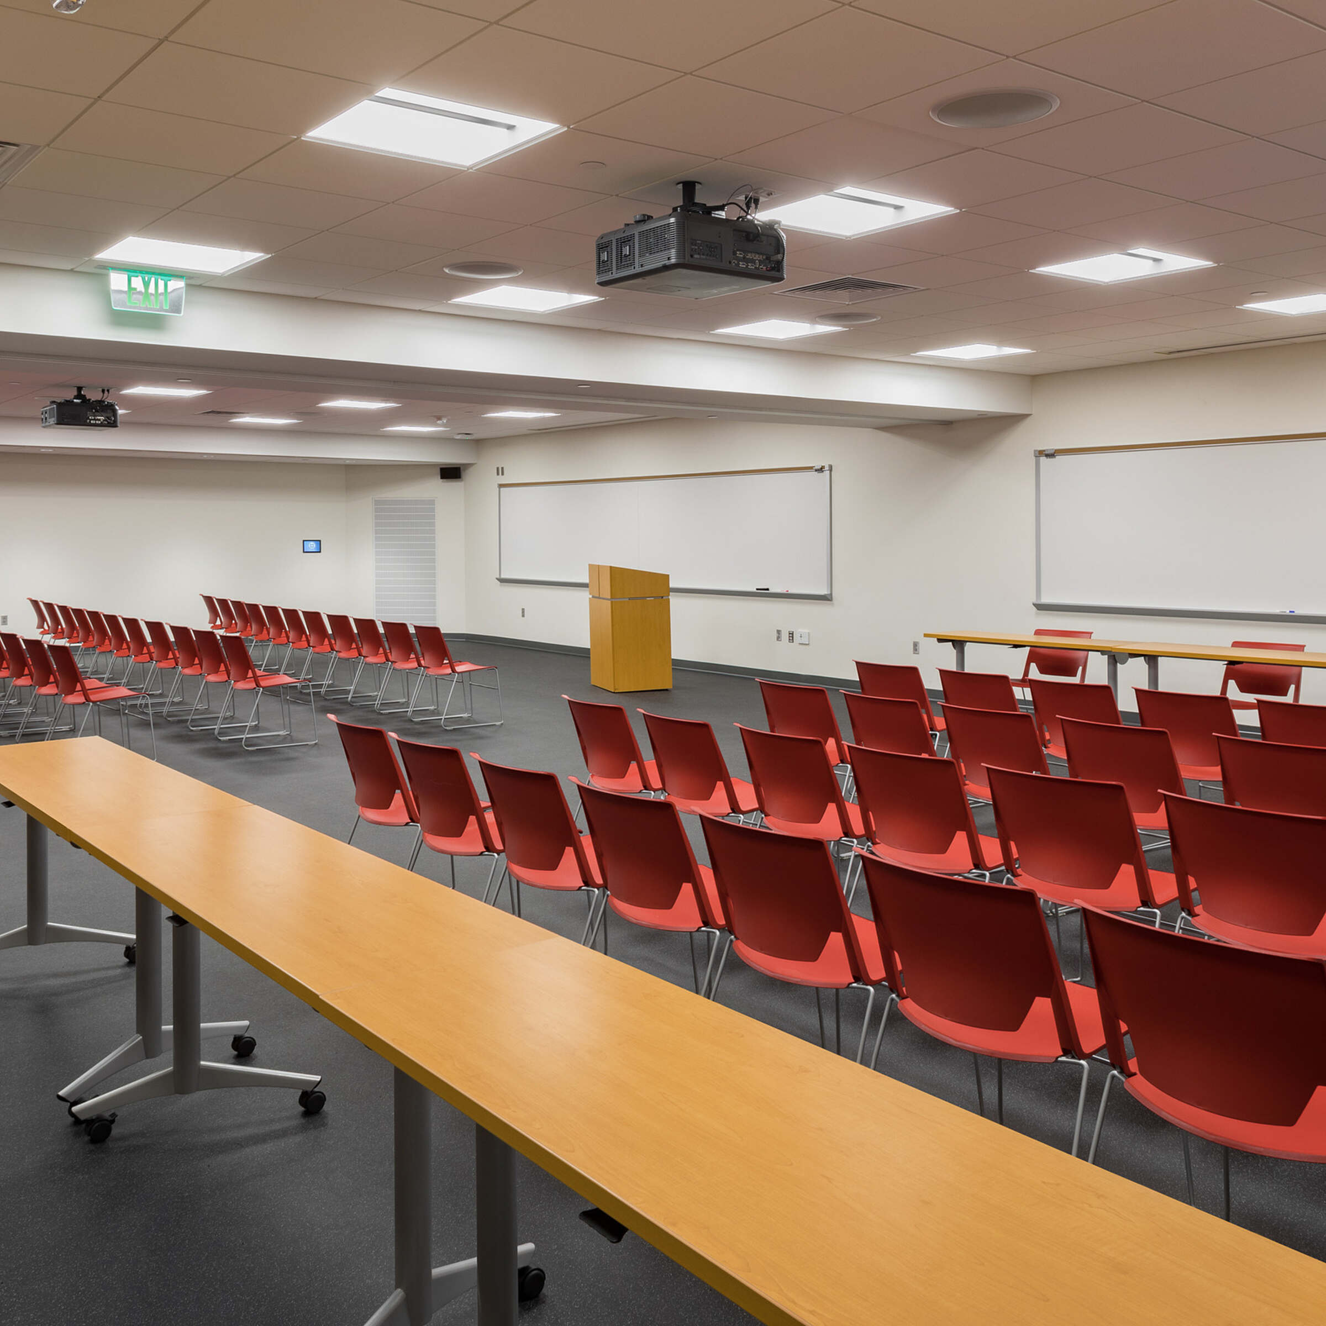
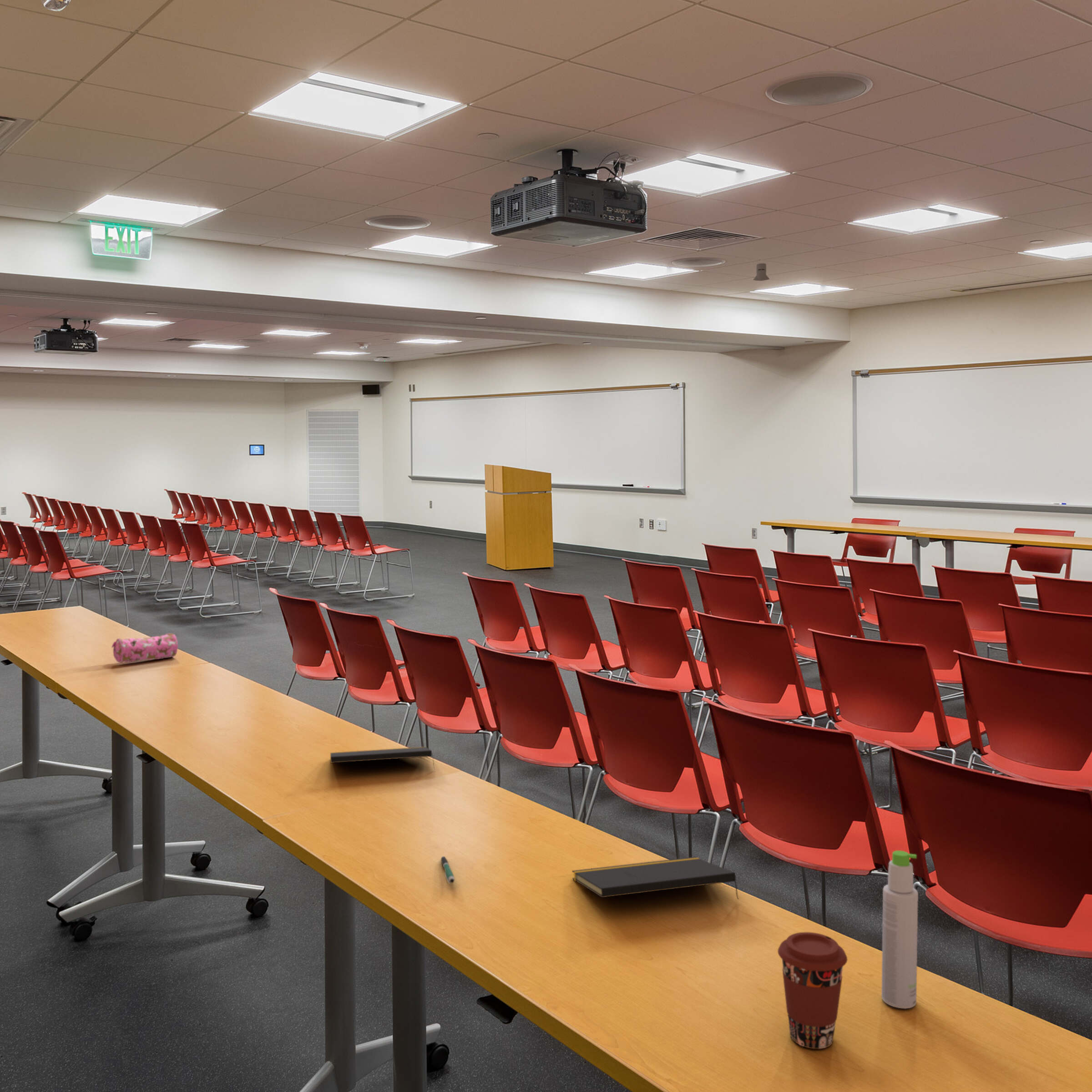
+ knight helmet [753,263,770,281]
+ notepad [571,856,739,900]
+ pen [440,856,455,884]
+ bottle [881,850,919,1009]
+ notepad [330,746,435,770]
+ coffee cup [777,932,848,1049]
+ pencil case [111,633,178,663]
